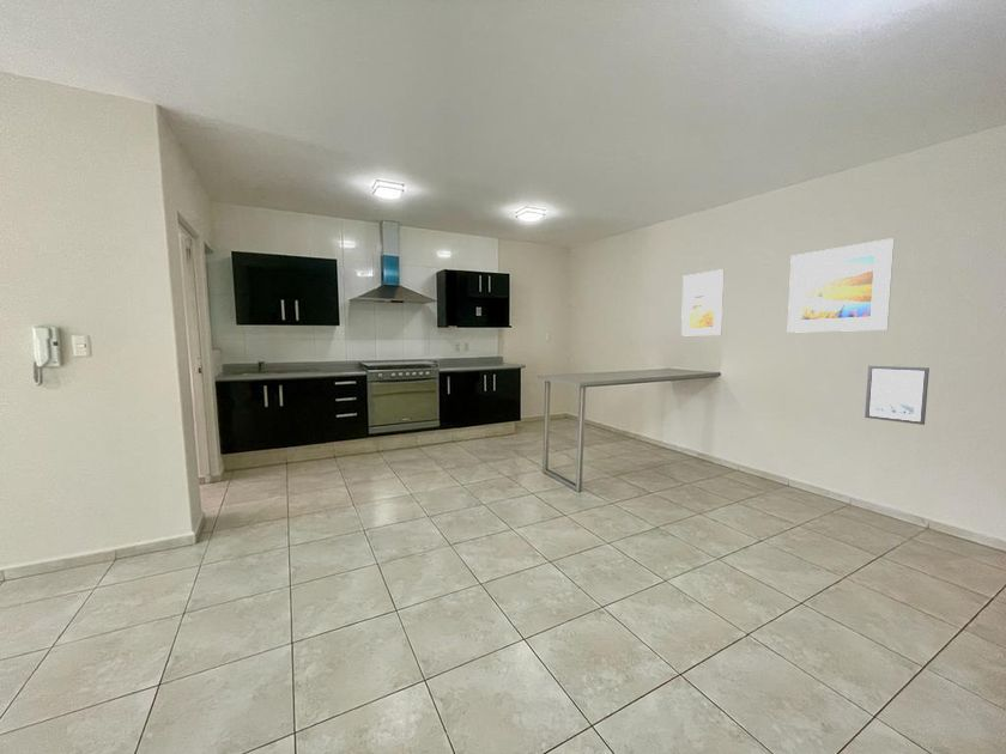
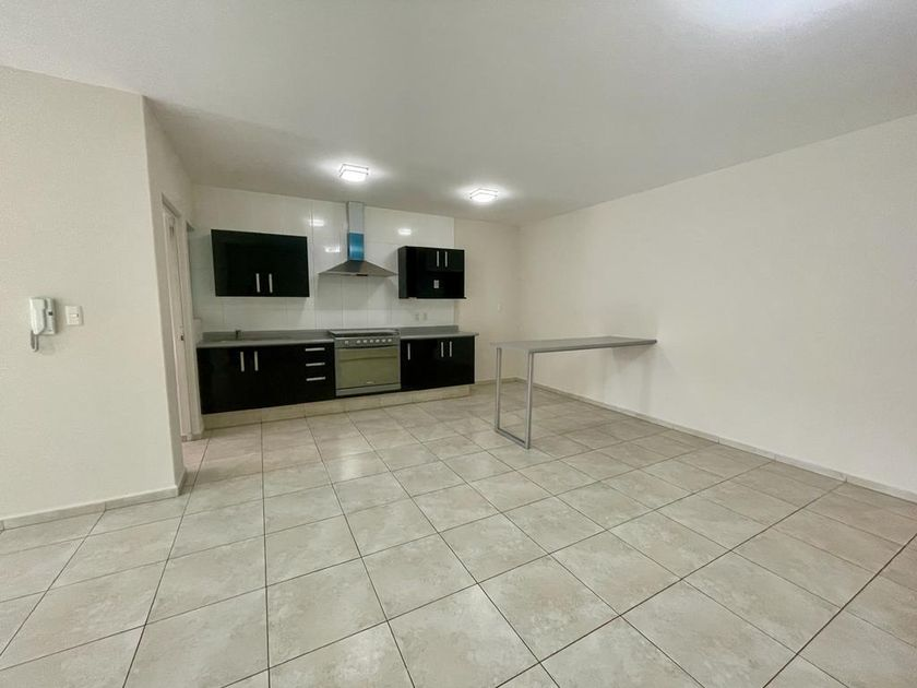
- wall art [863,365,931,426]
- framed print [680,268,725,338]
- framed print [787,237,896,334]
